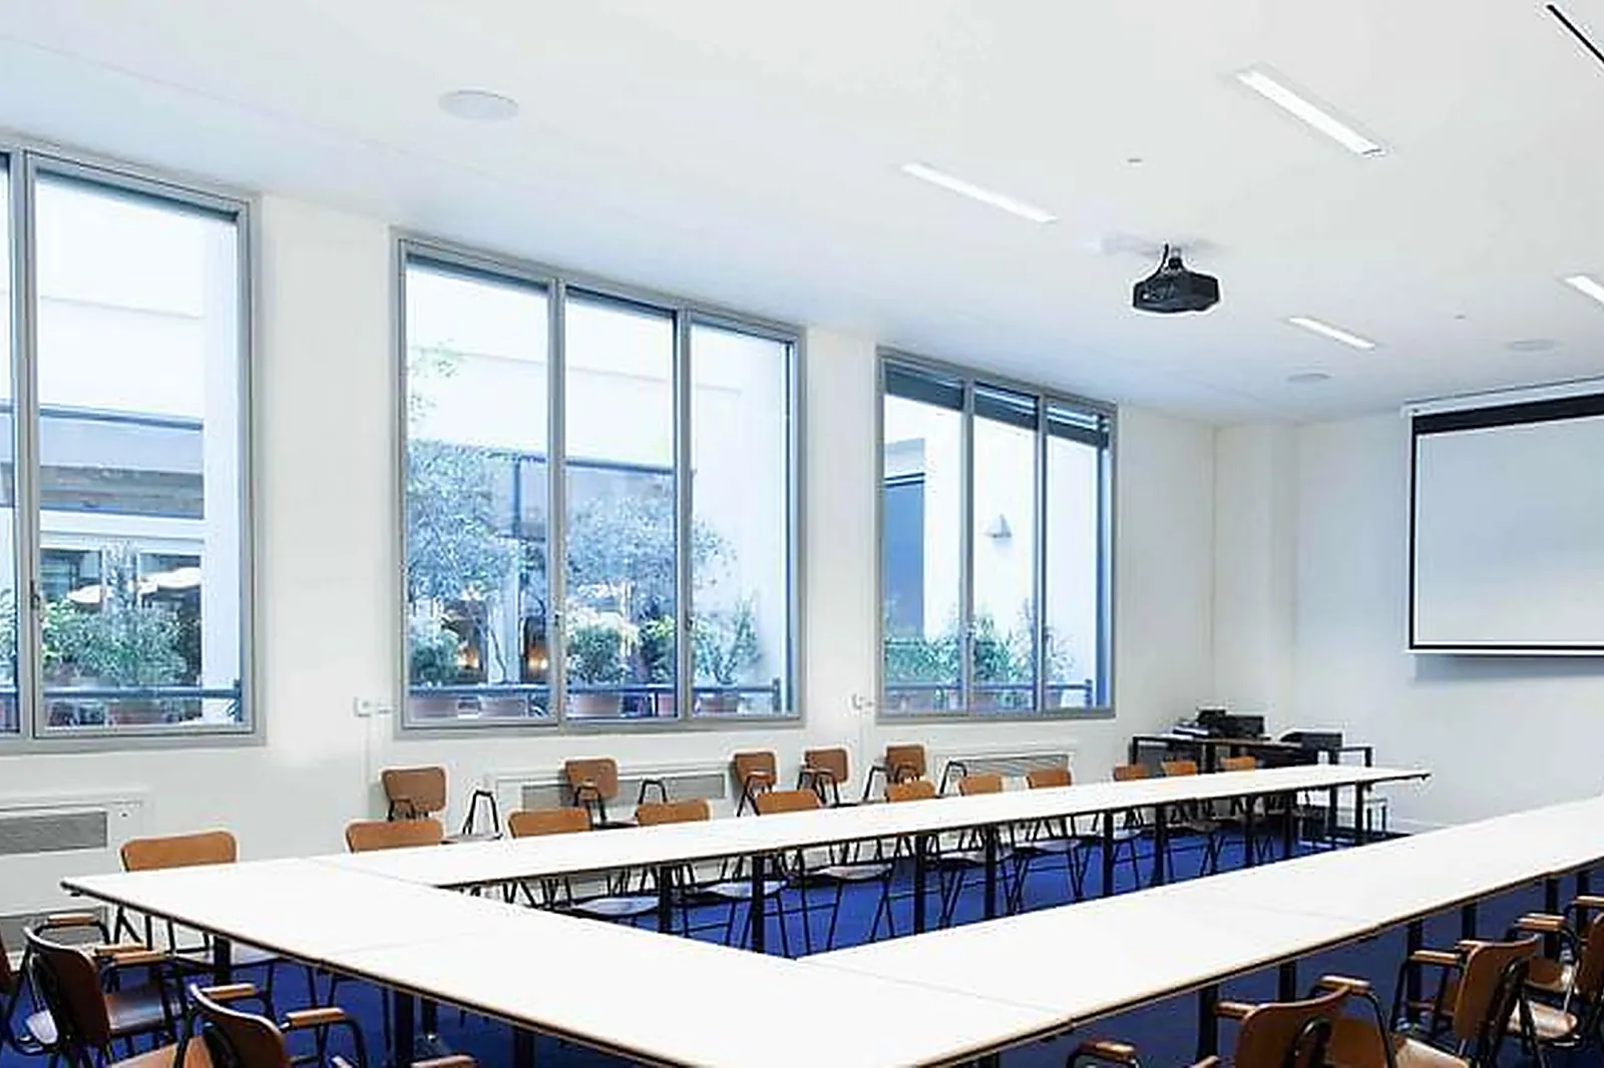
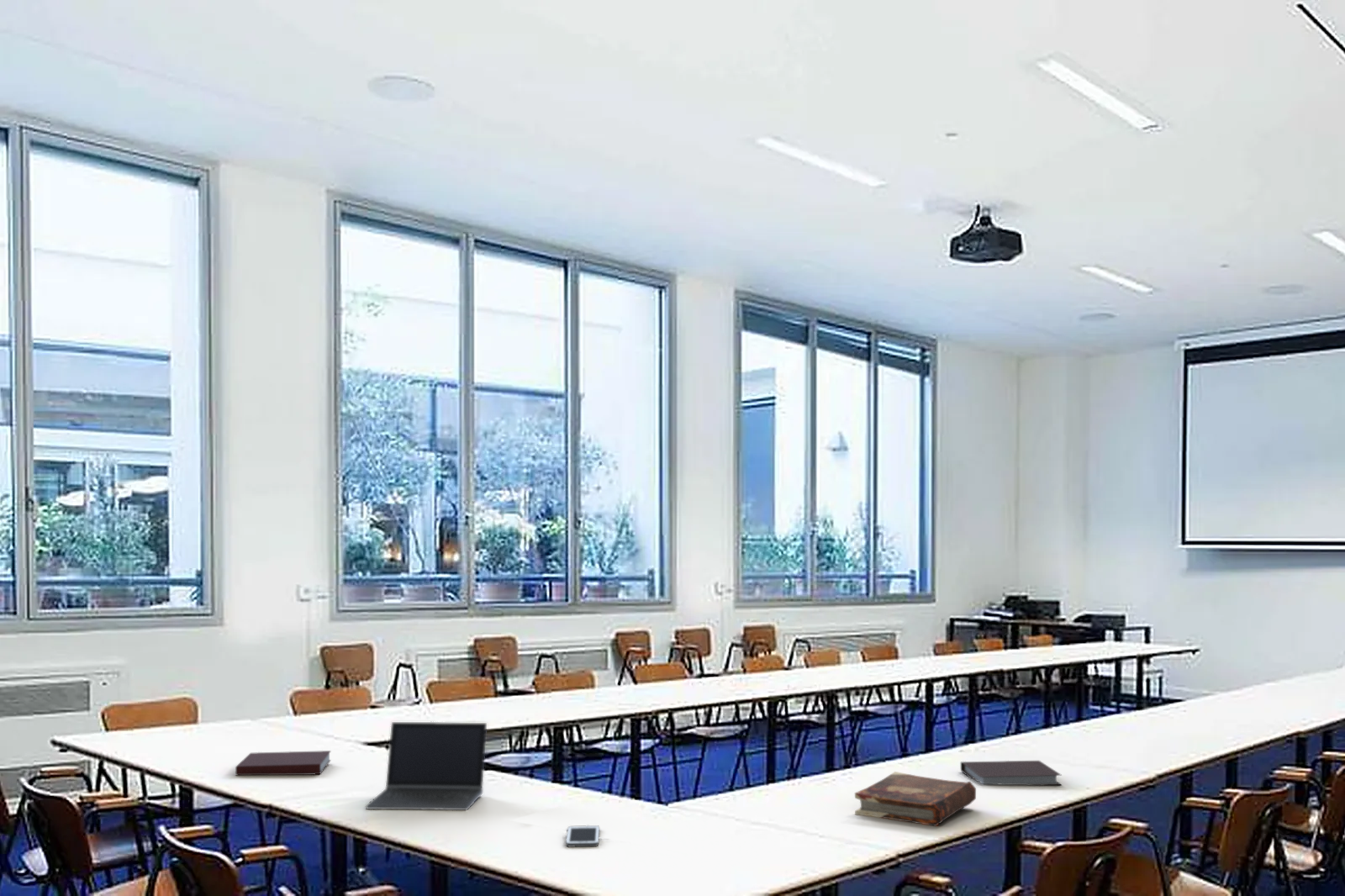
+ book [854,771,977,827]
+ cell phone [565,825,600,848]
+ laptop computer [365,721,488,811]
+ notebook [235,750,332,776]
+ notebook [960,760,1063,786]
